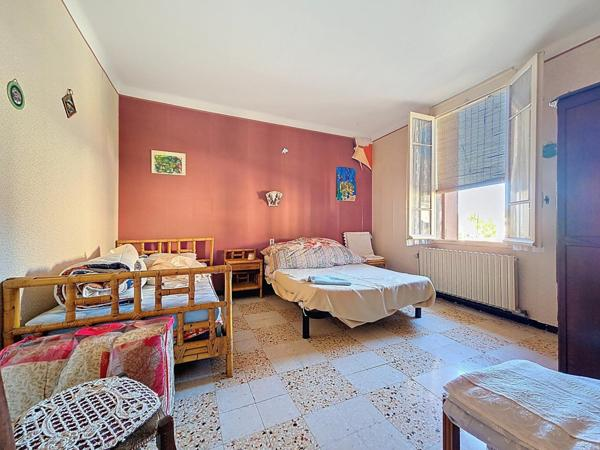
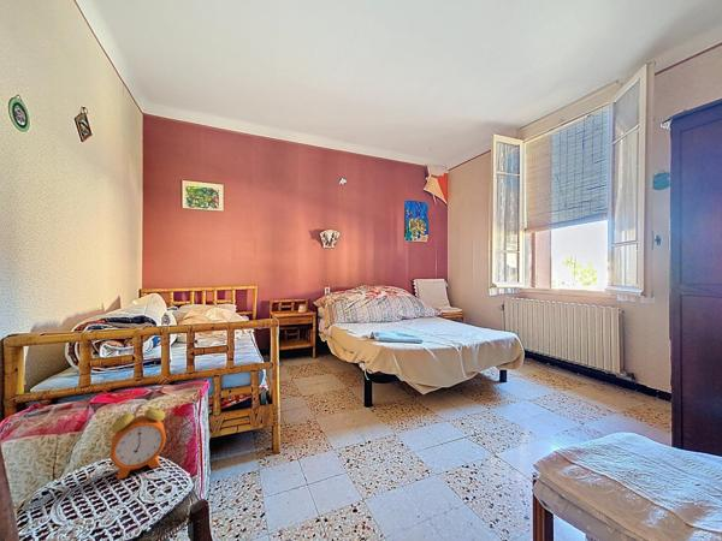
+ alarm clock [110,399,167,481]
